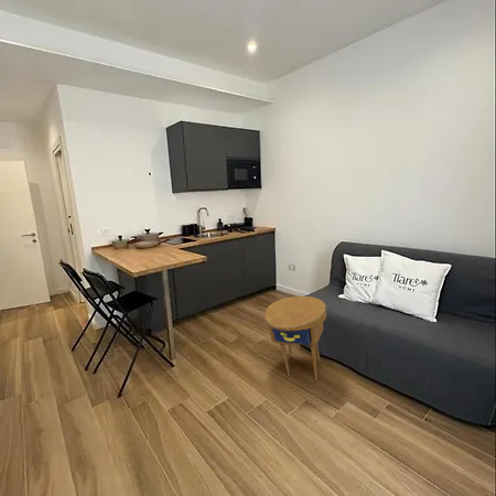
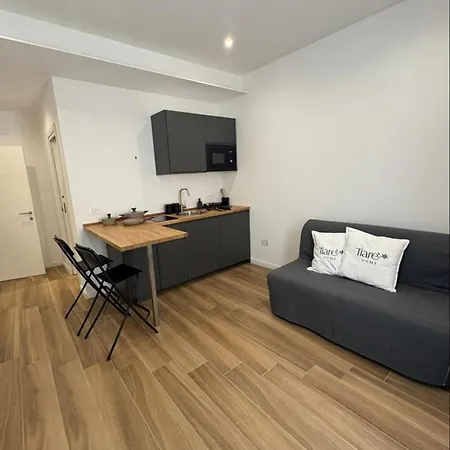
- side table [263,295,327,381]
